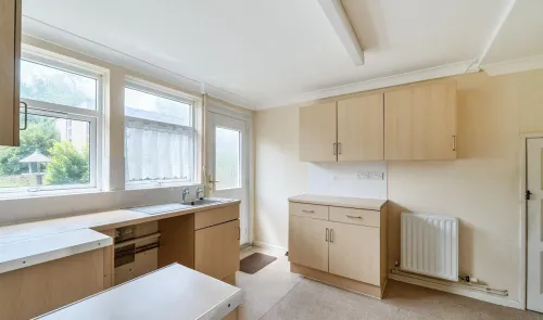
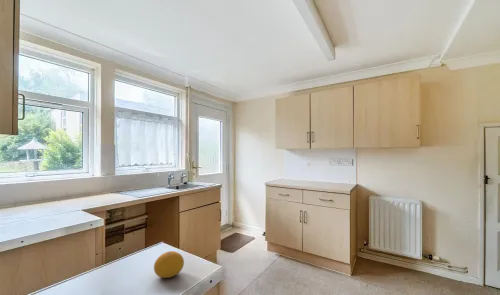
+ fruit [153,250,185,279]
